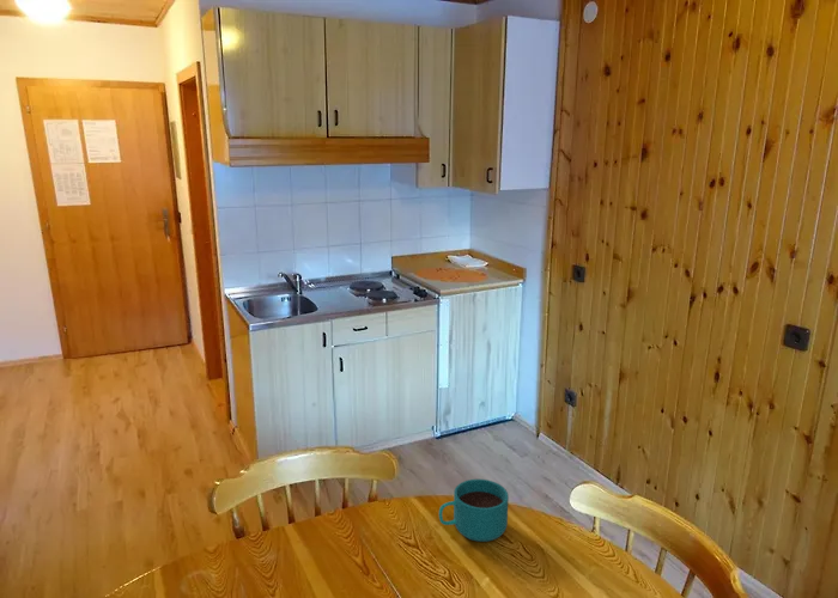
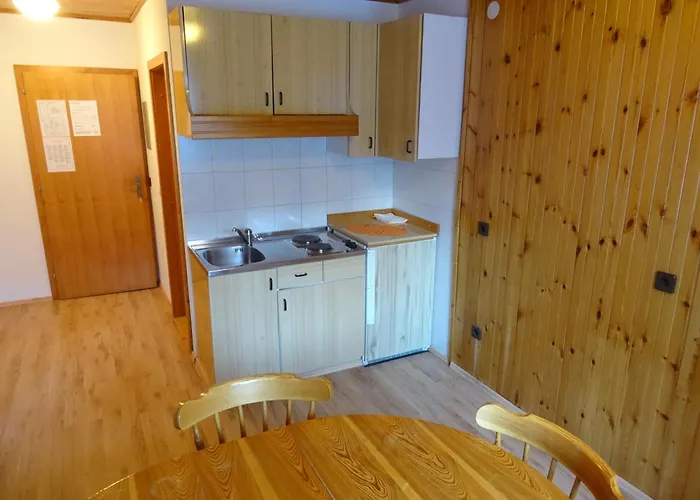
- cup [438,478,510,543]
